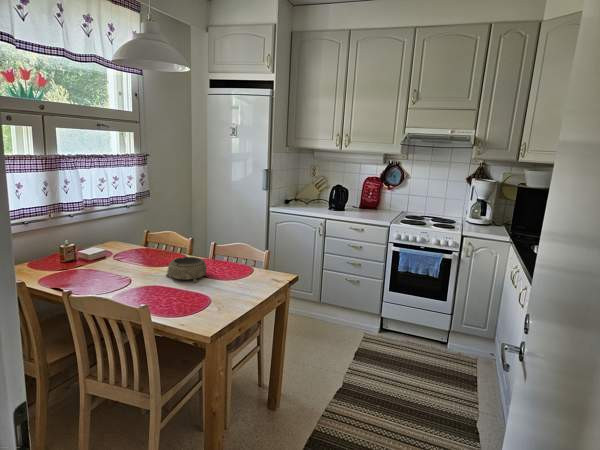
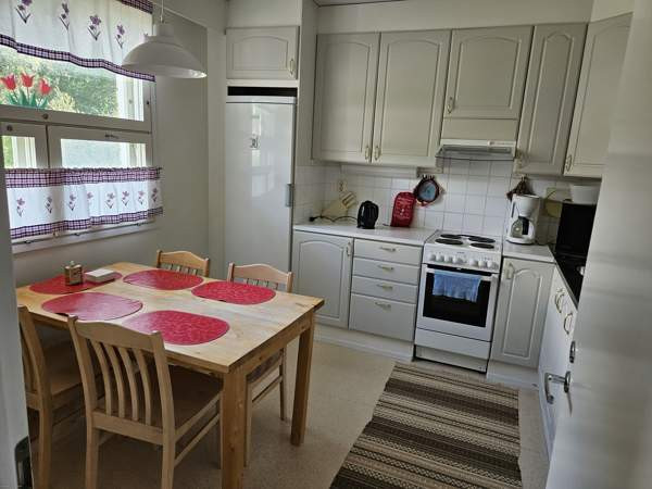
- decorative bowl [165,256,208,283]
